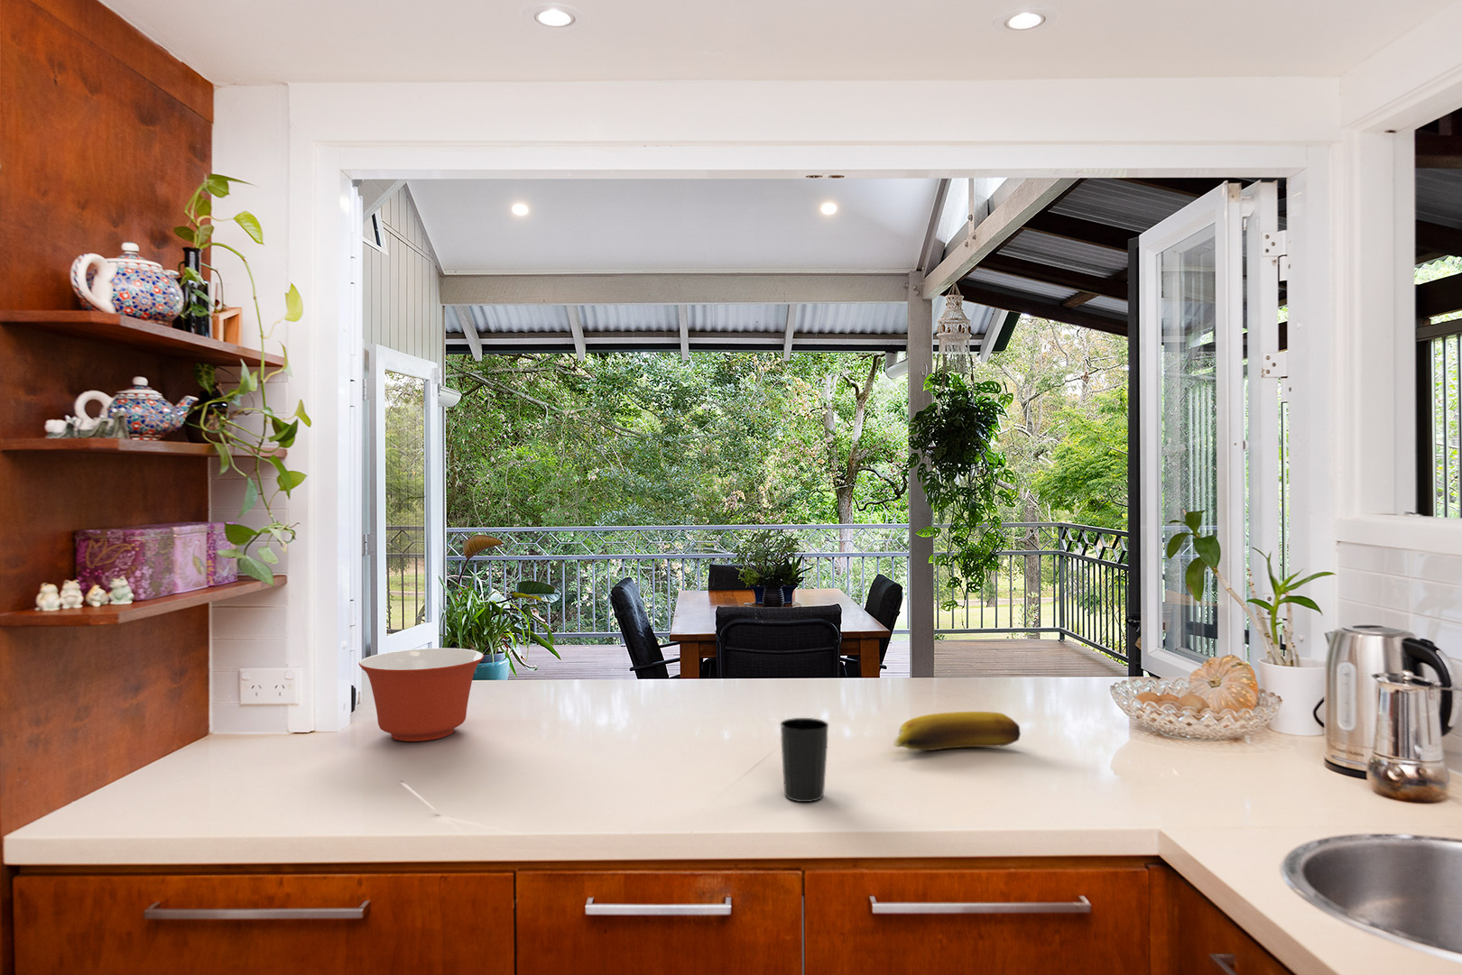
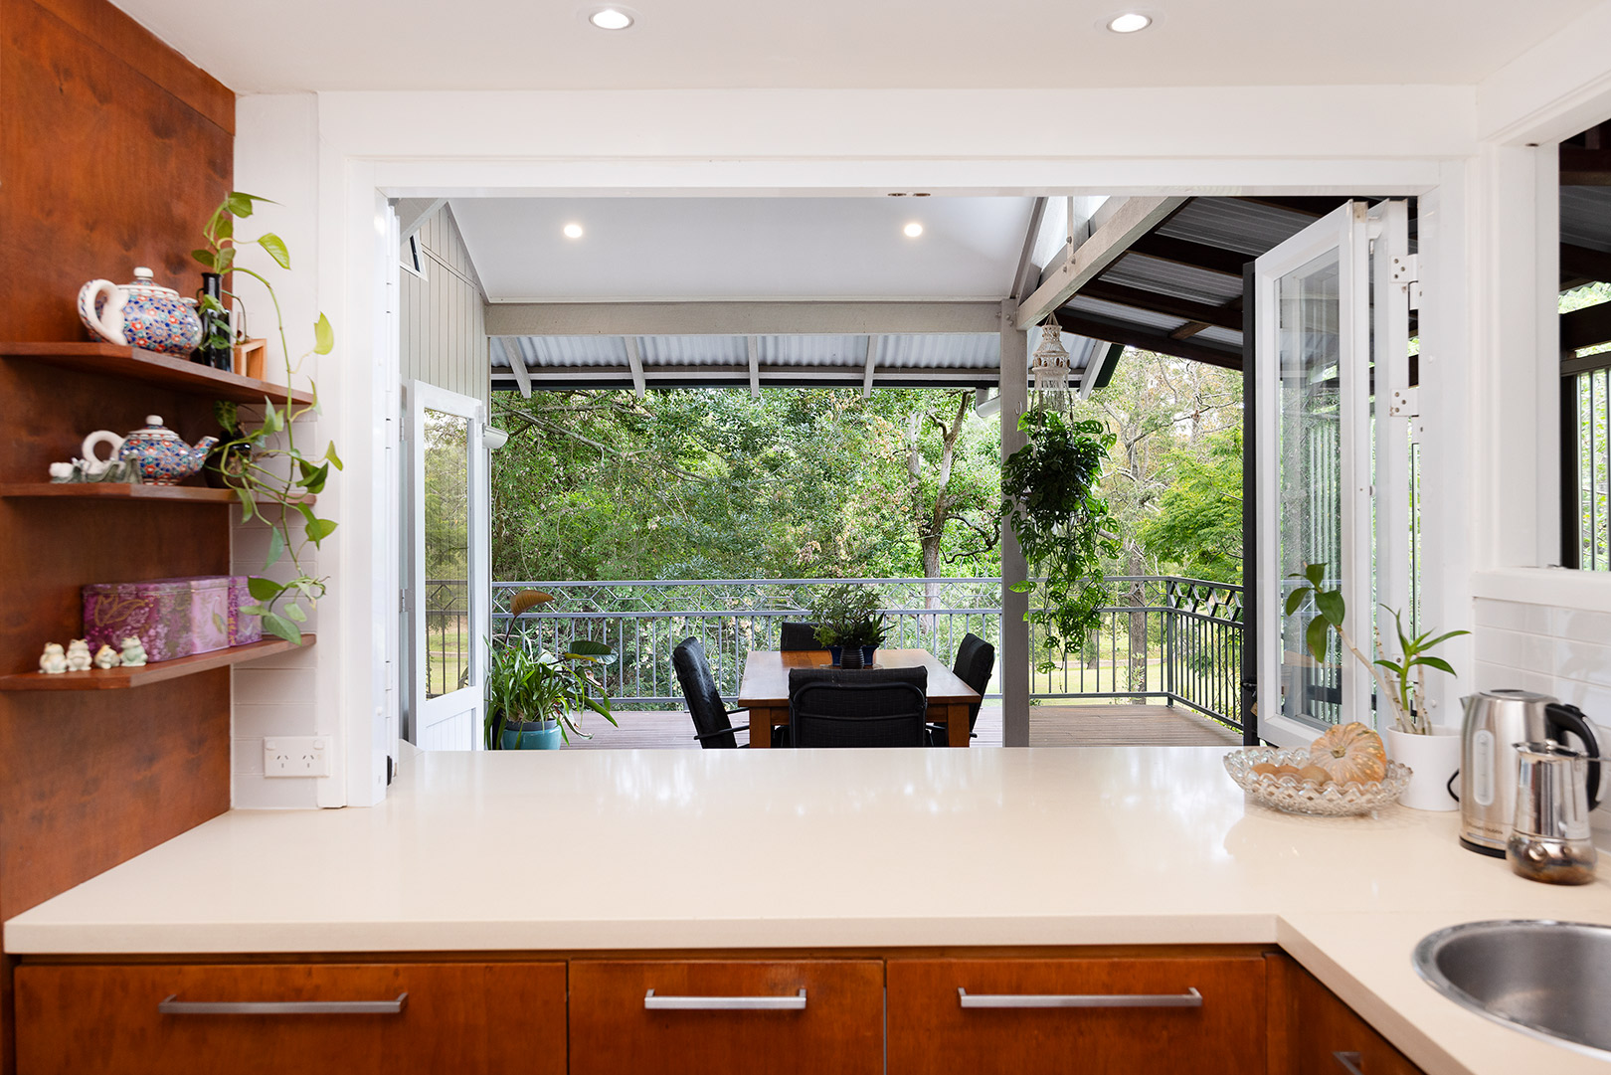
- cup [779,717,830,803]
- mixing bowl [358,647,484,742]
- banana [892,711,1021,751]
